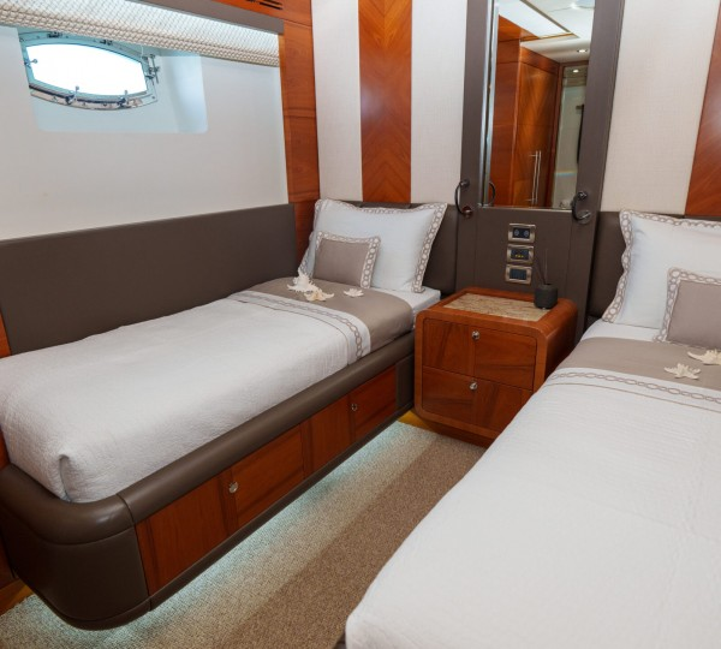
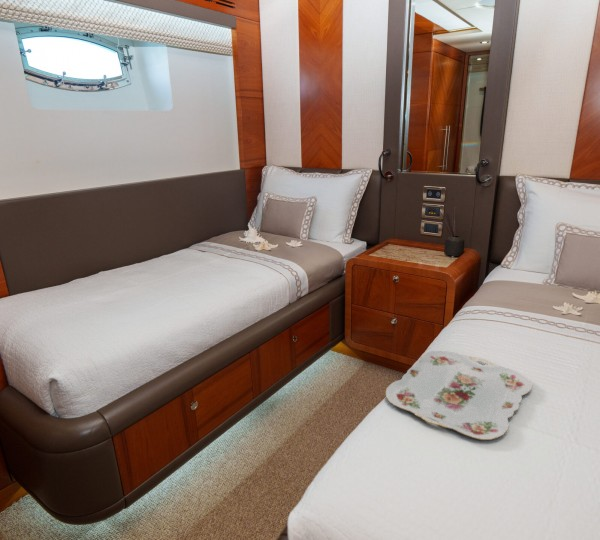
+ serving tray [385,350,533,441]
